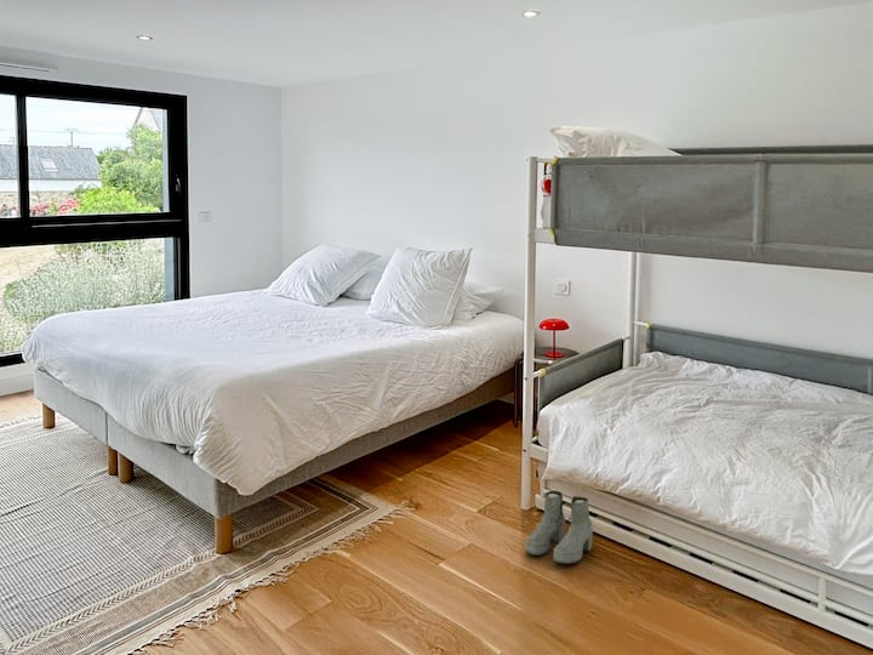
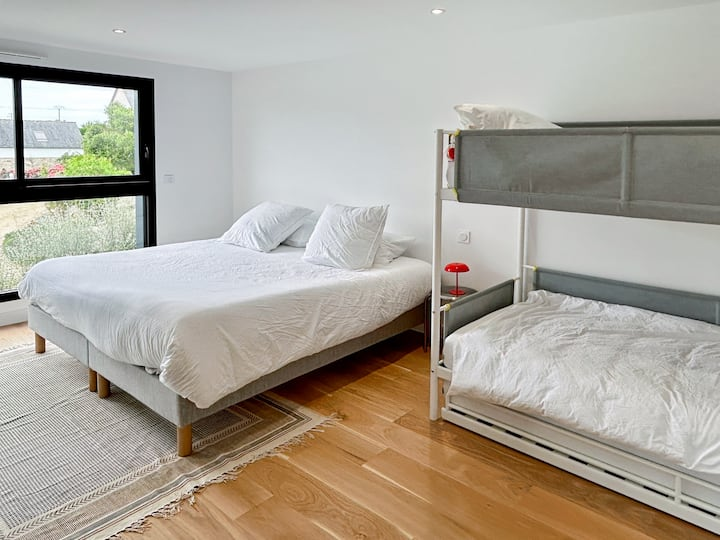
- boots [524,490,594,565]
